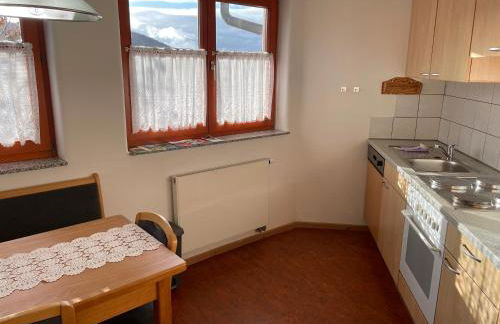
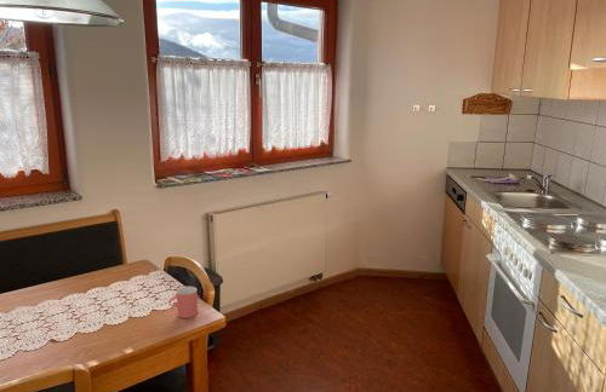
+ cup [167,286,199,319]
